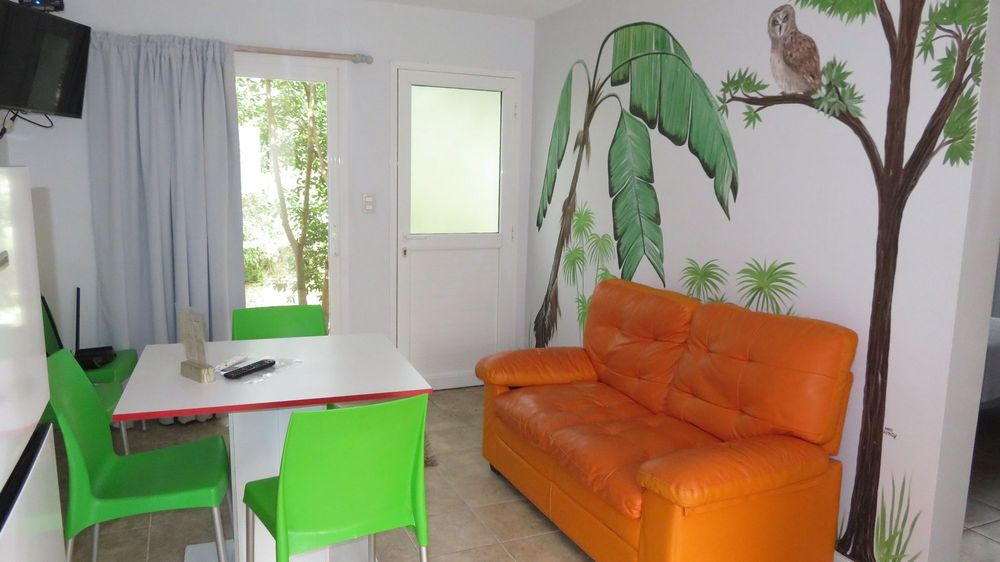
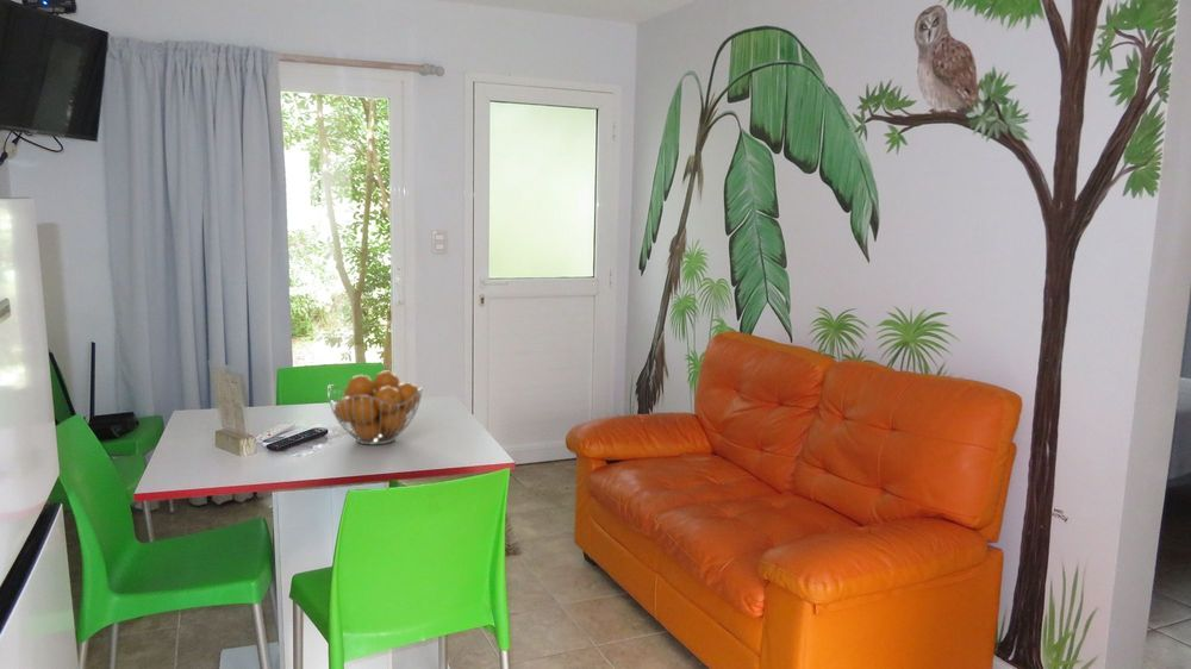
+ fruit basket [326,370,424,446]
